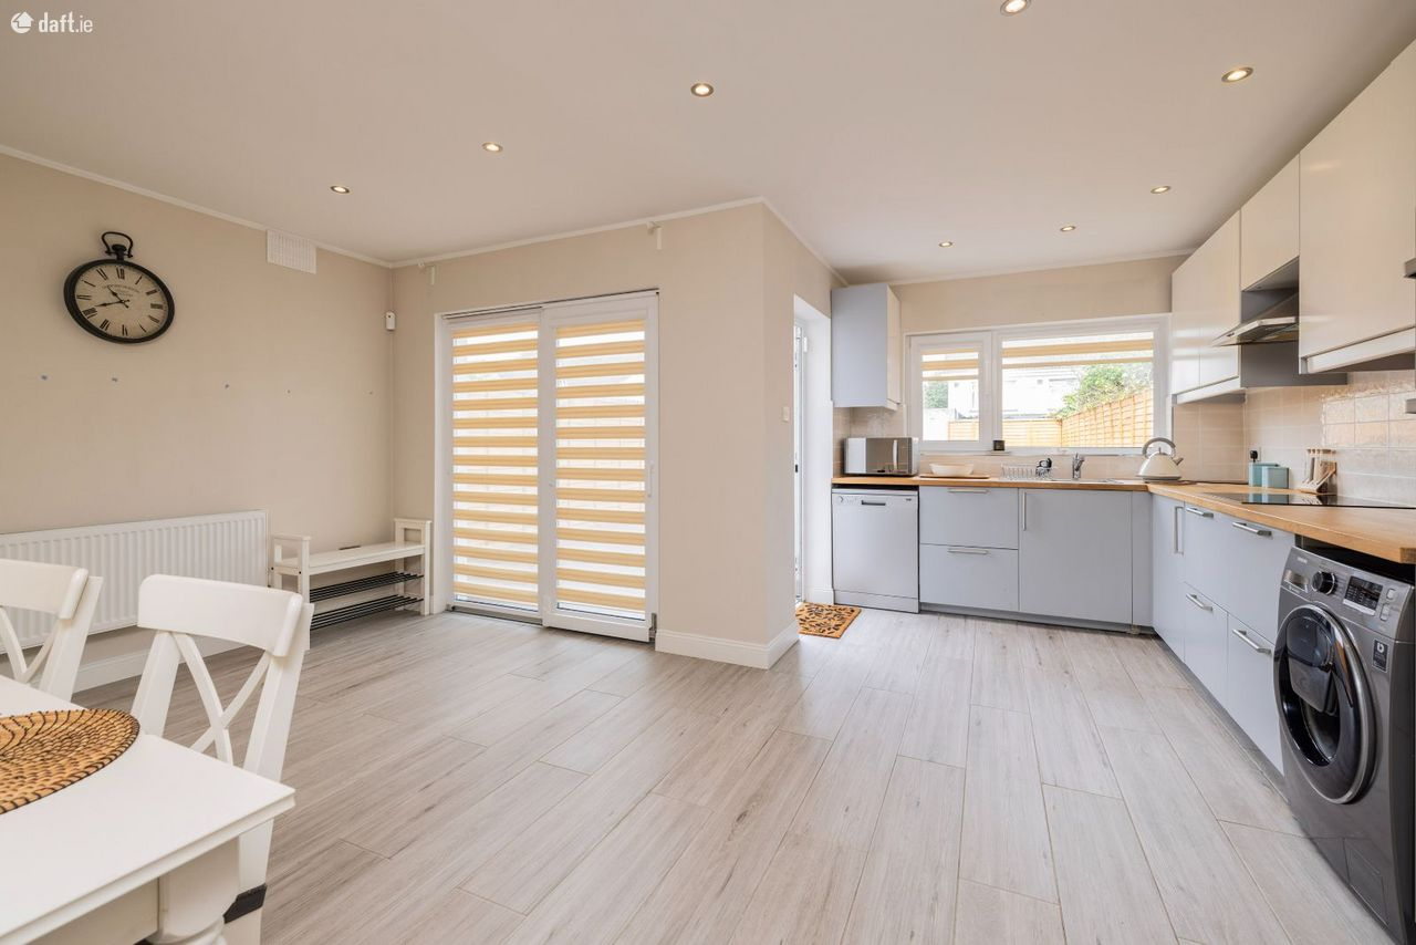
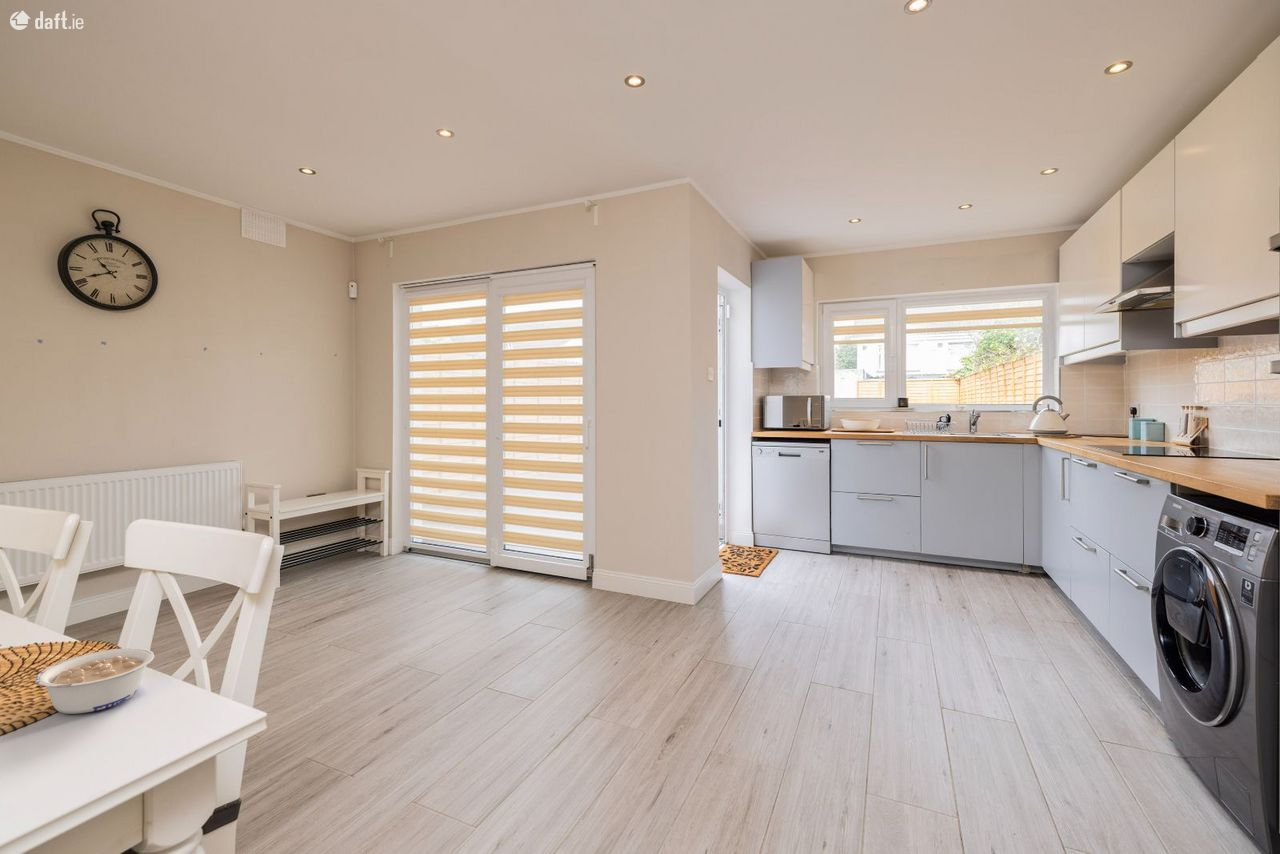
+ legume [34,647,155,715]
